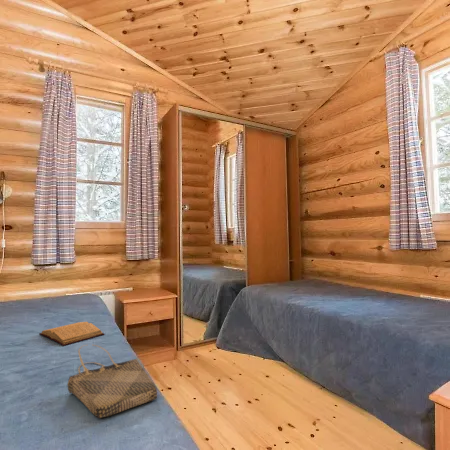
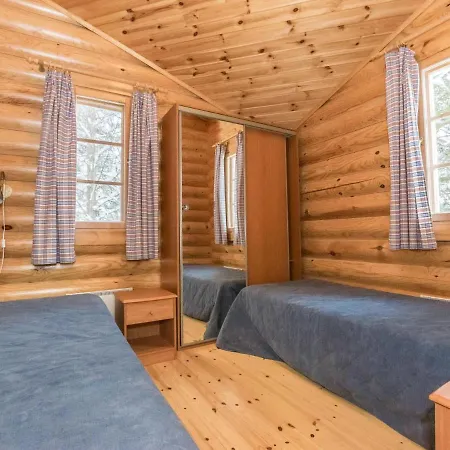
- tote bag [67,344,158,419]
- book [38,321,105,347]
